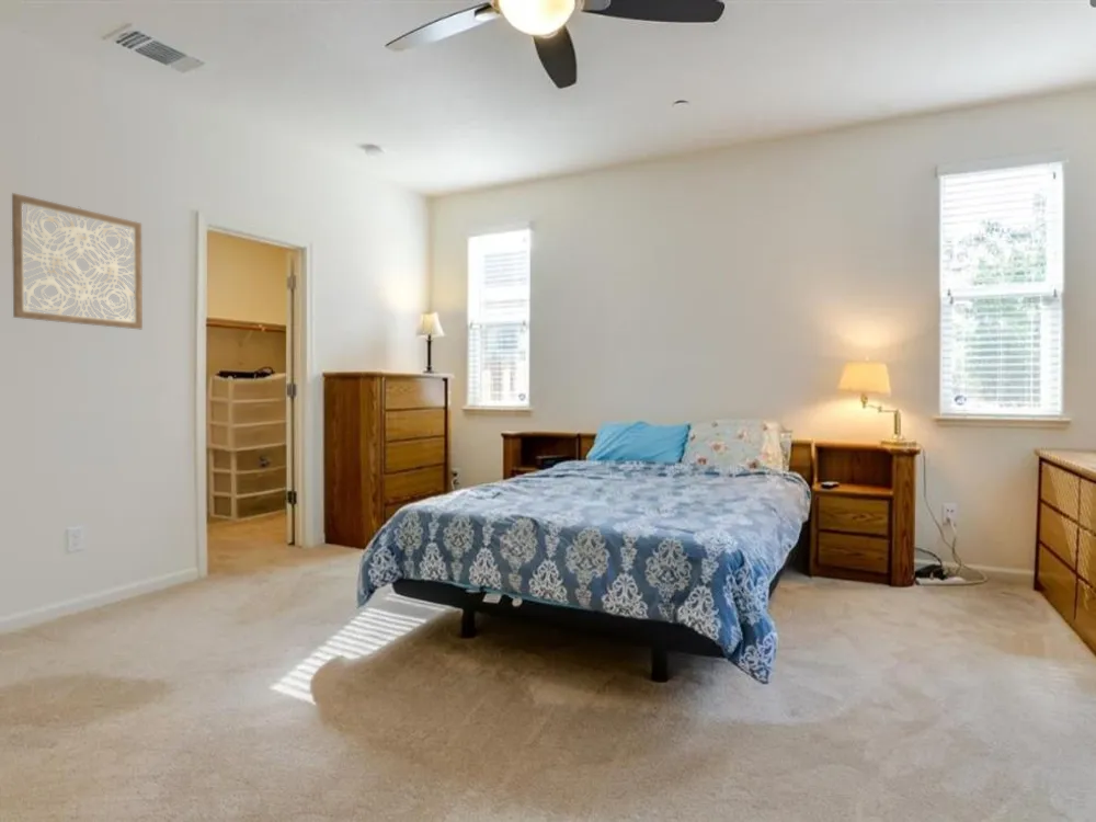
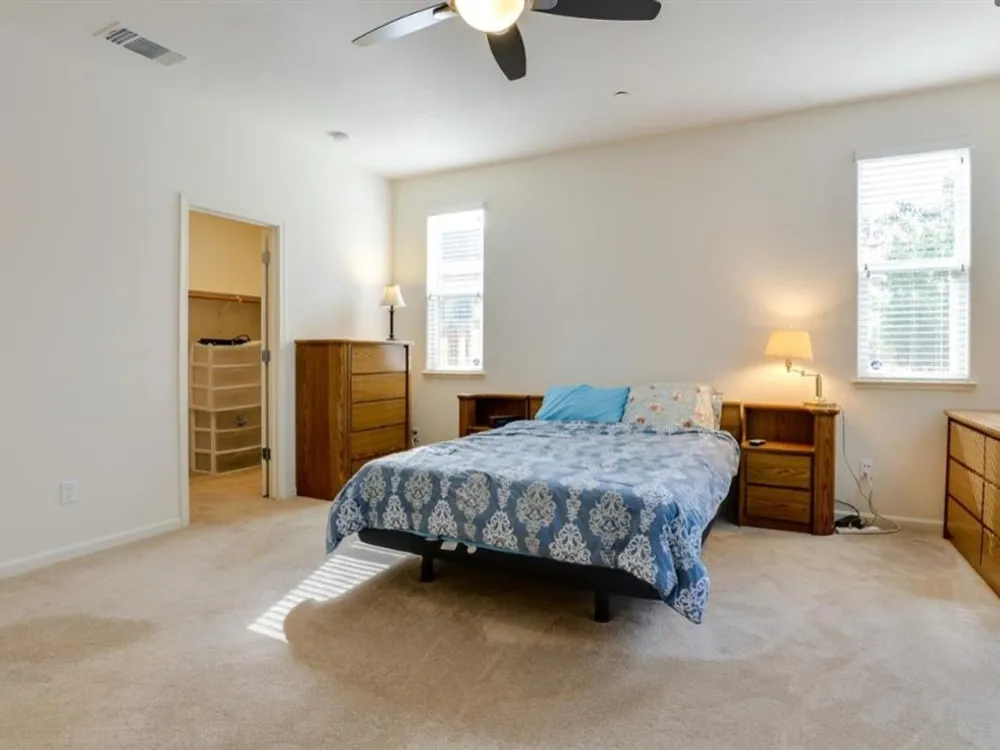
- wall art [11,192,144,330]
